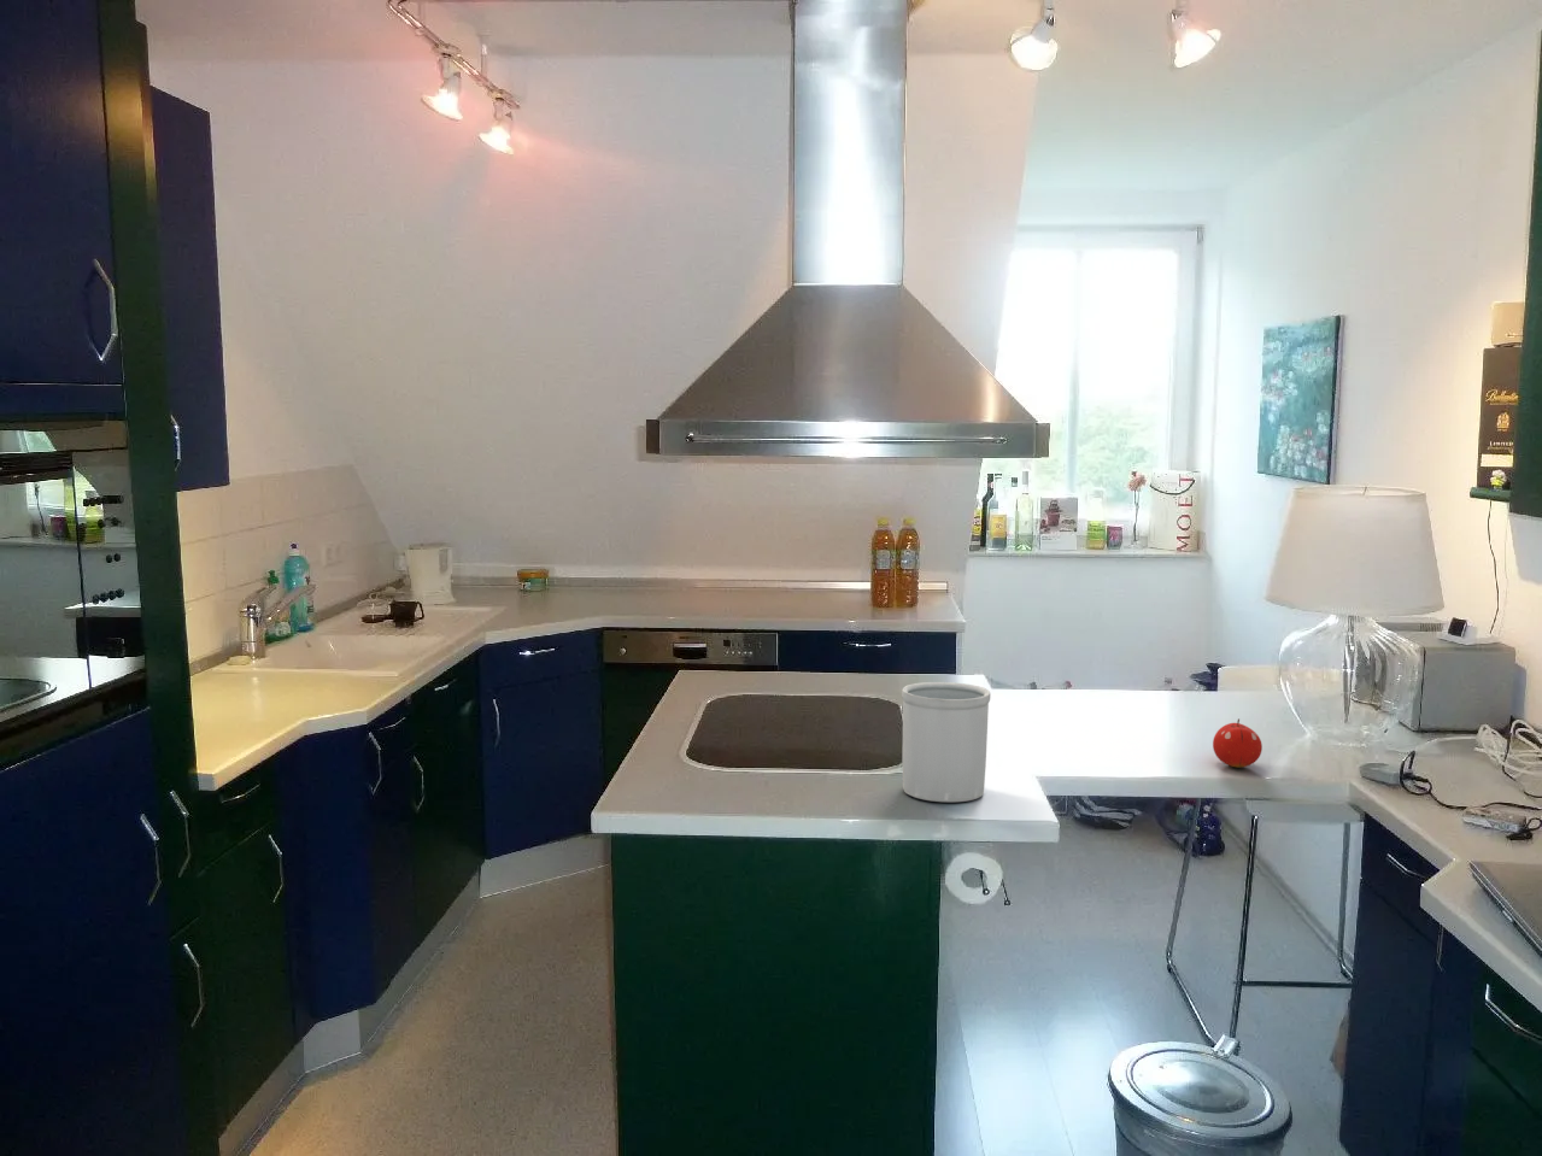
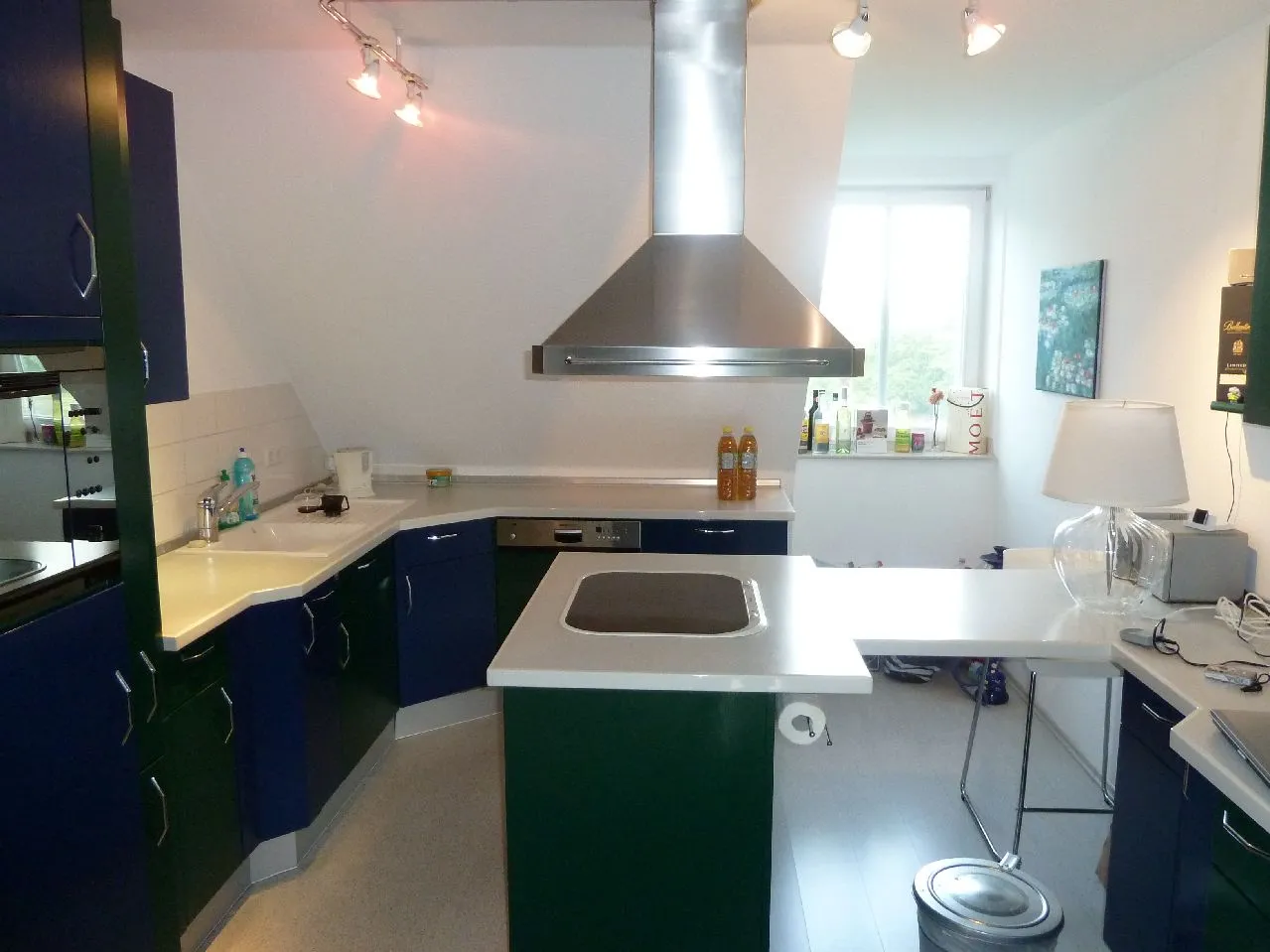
- fruit [1212,718,1264,769]
- utensil holder [901,681,991,803]
